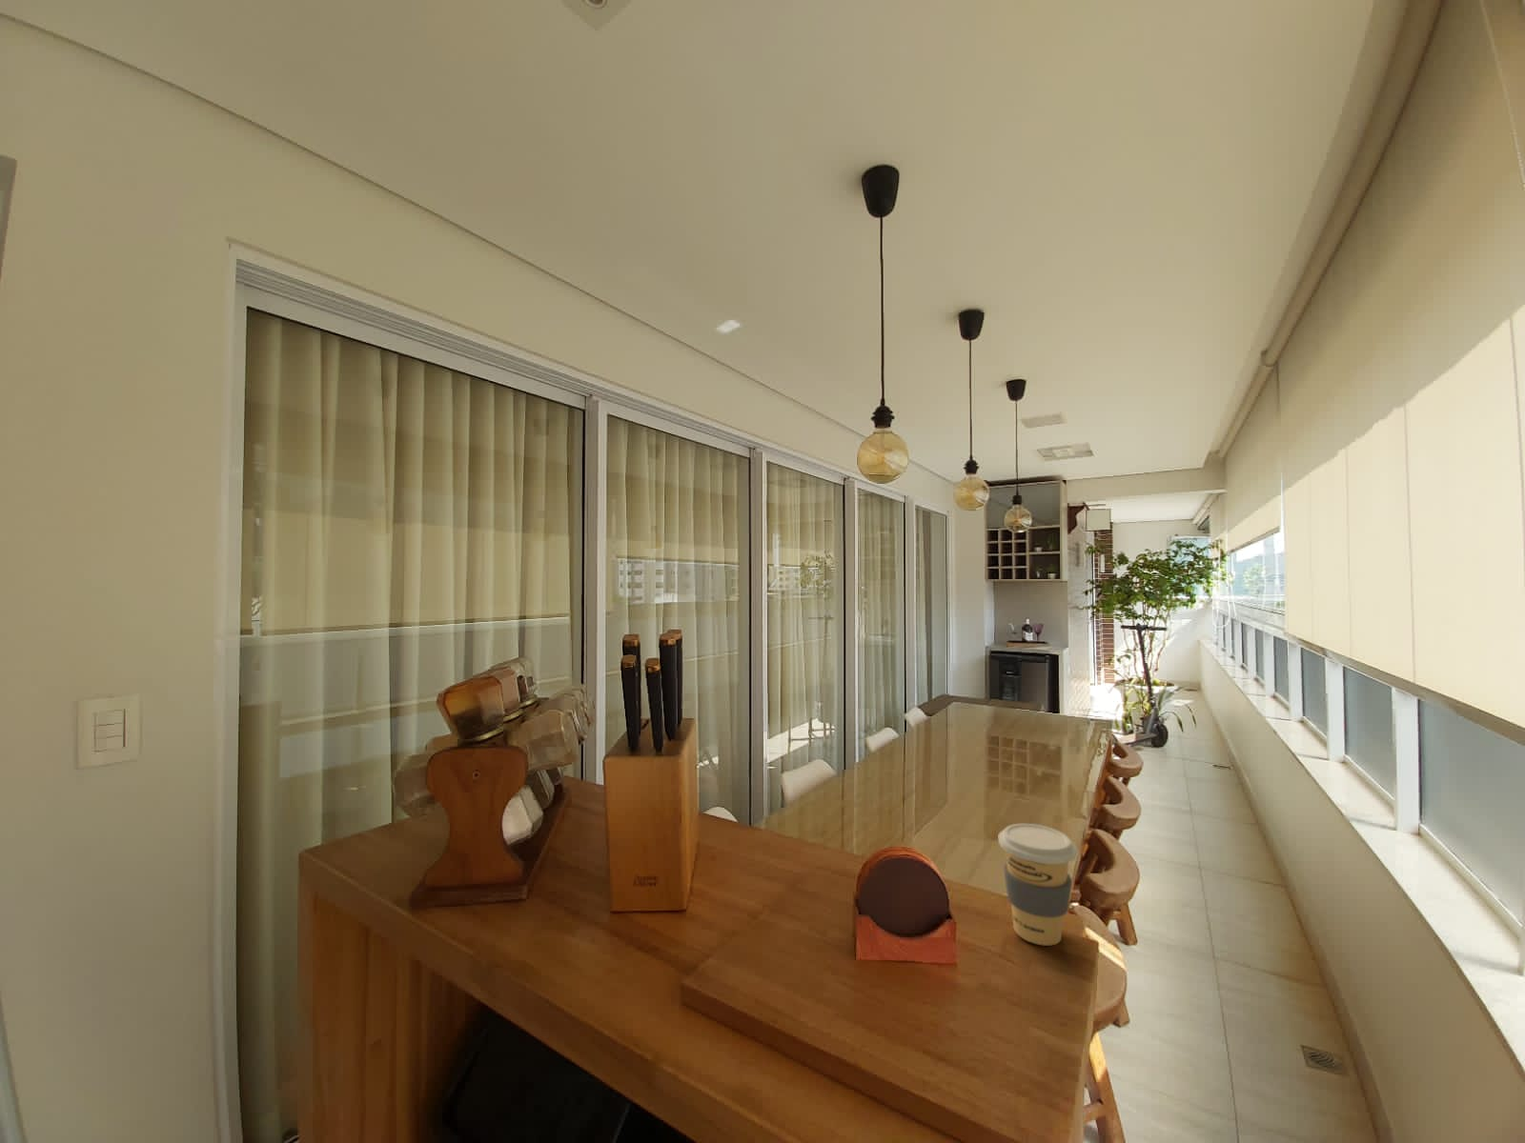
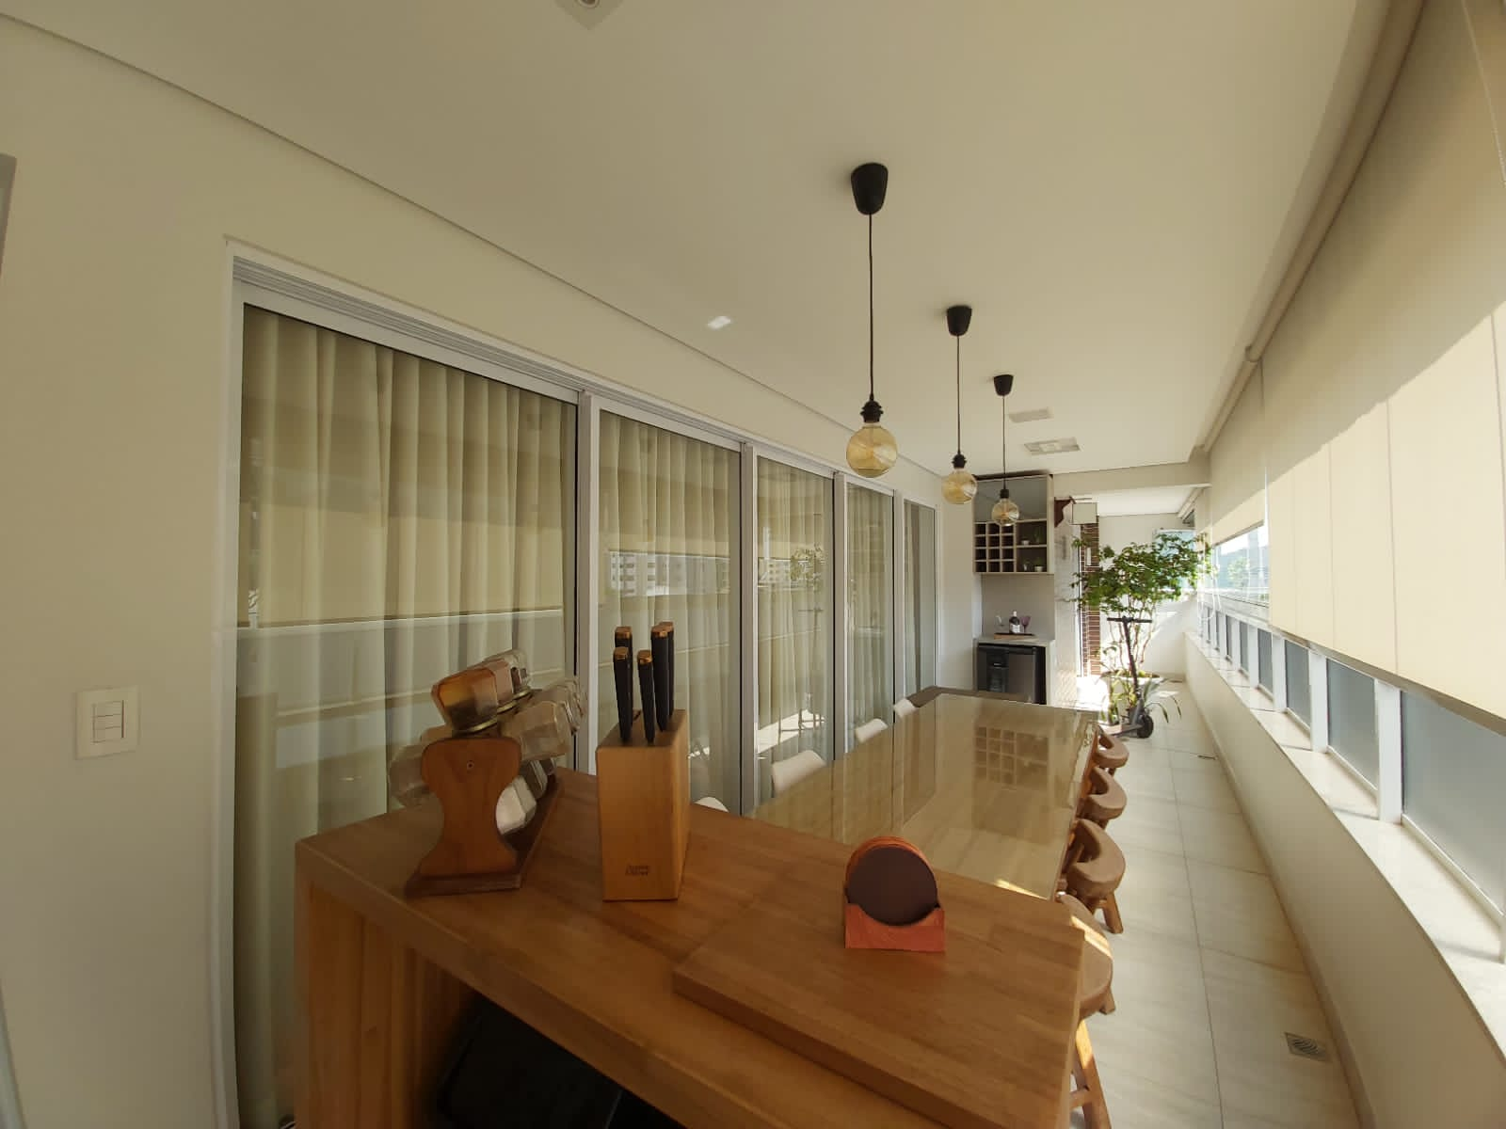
- coffee cup [998,822,1078,947]
